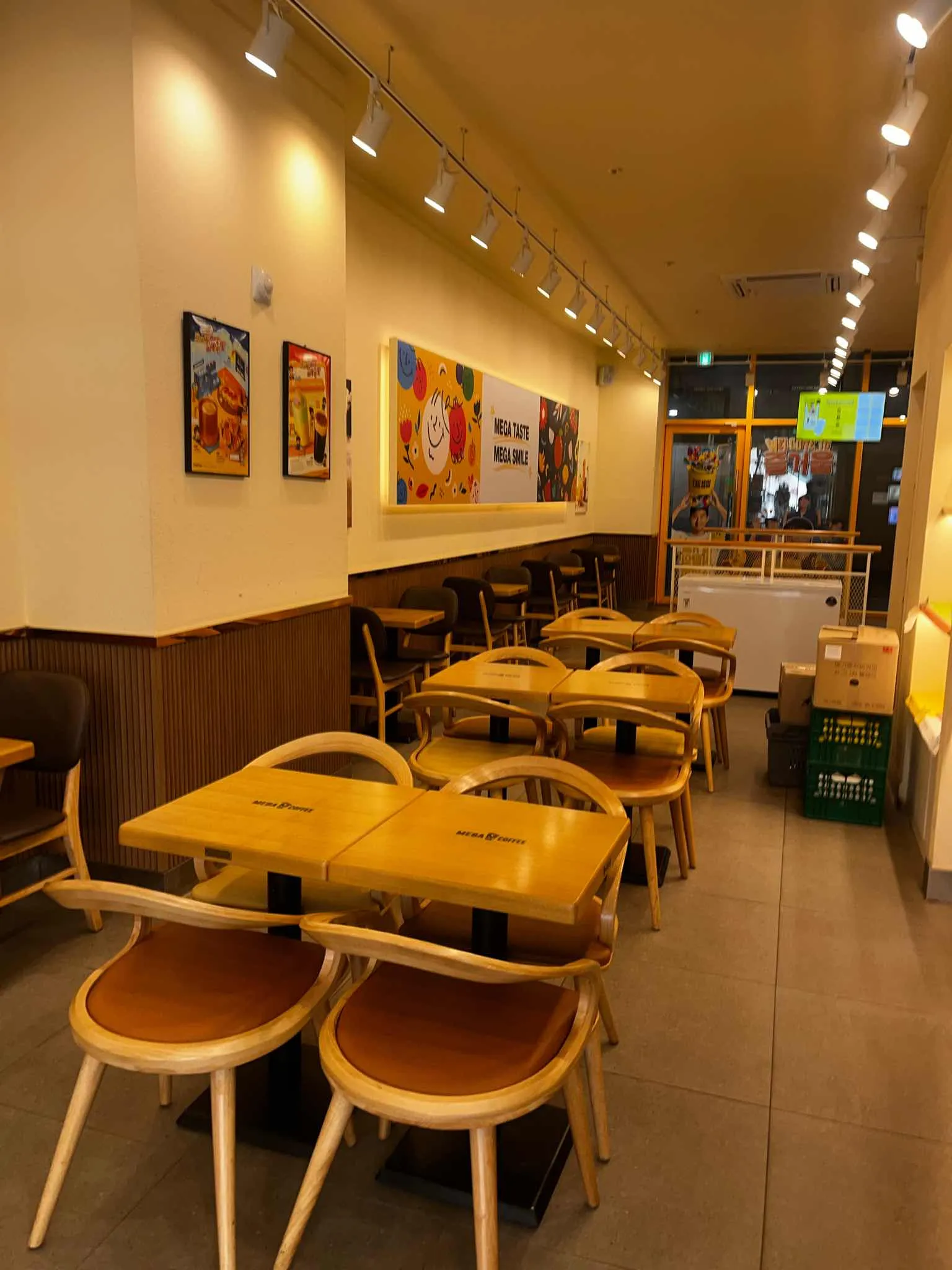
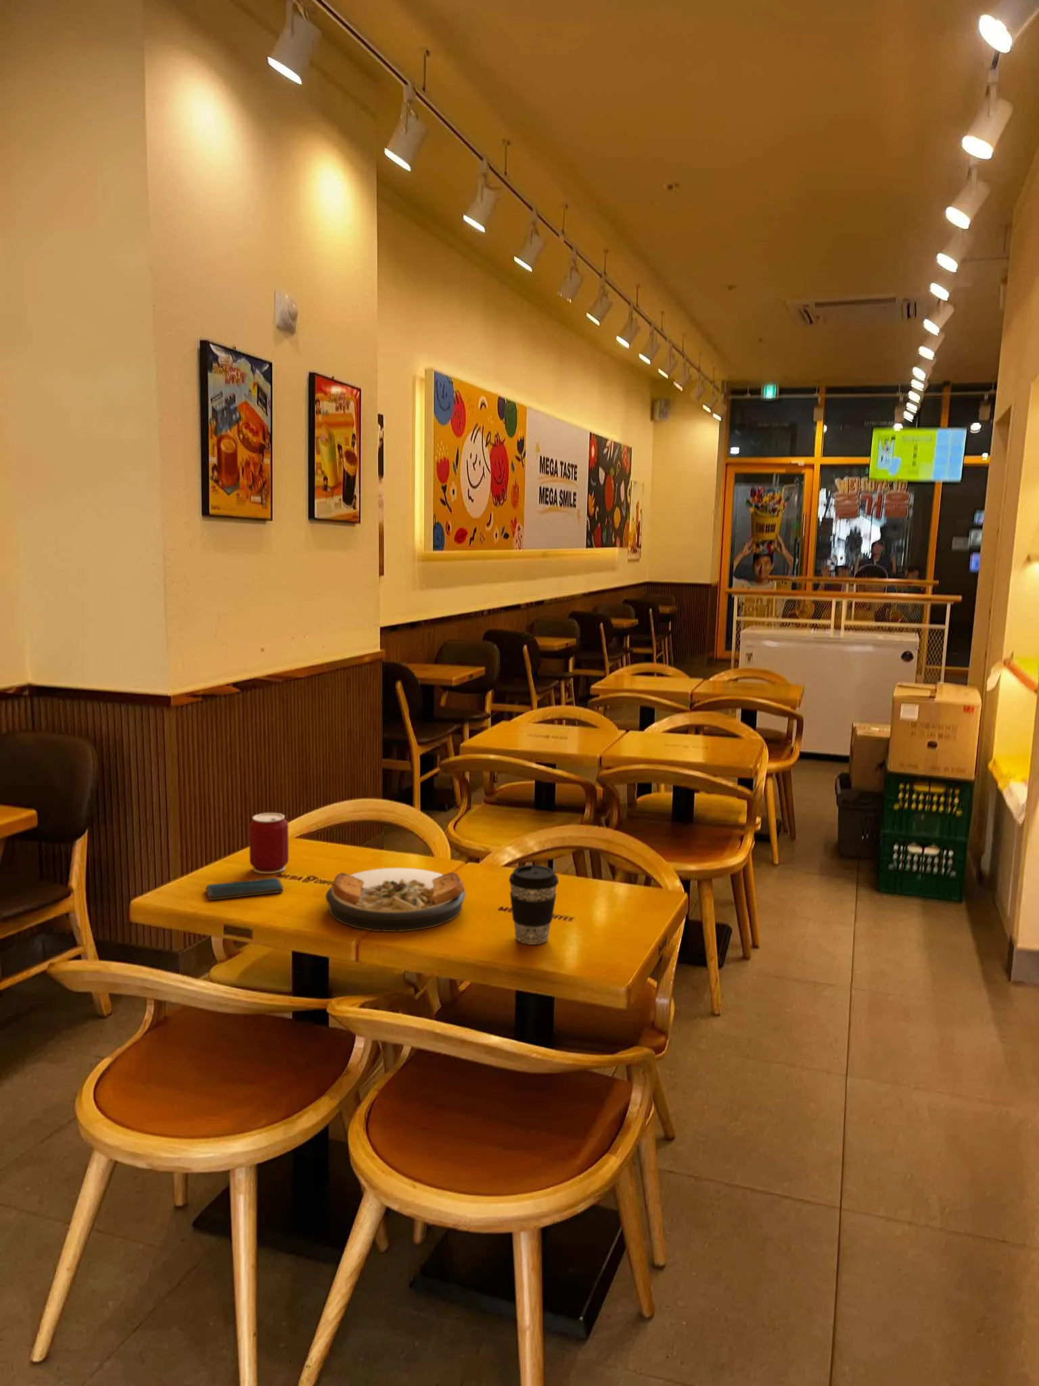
+ smartphone [205,877,284,900]
+ coffee cup [507,864,560,945]
+ can [248,812,289,874]
+ plate [325,867,466,933]
